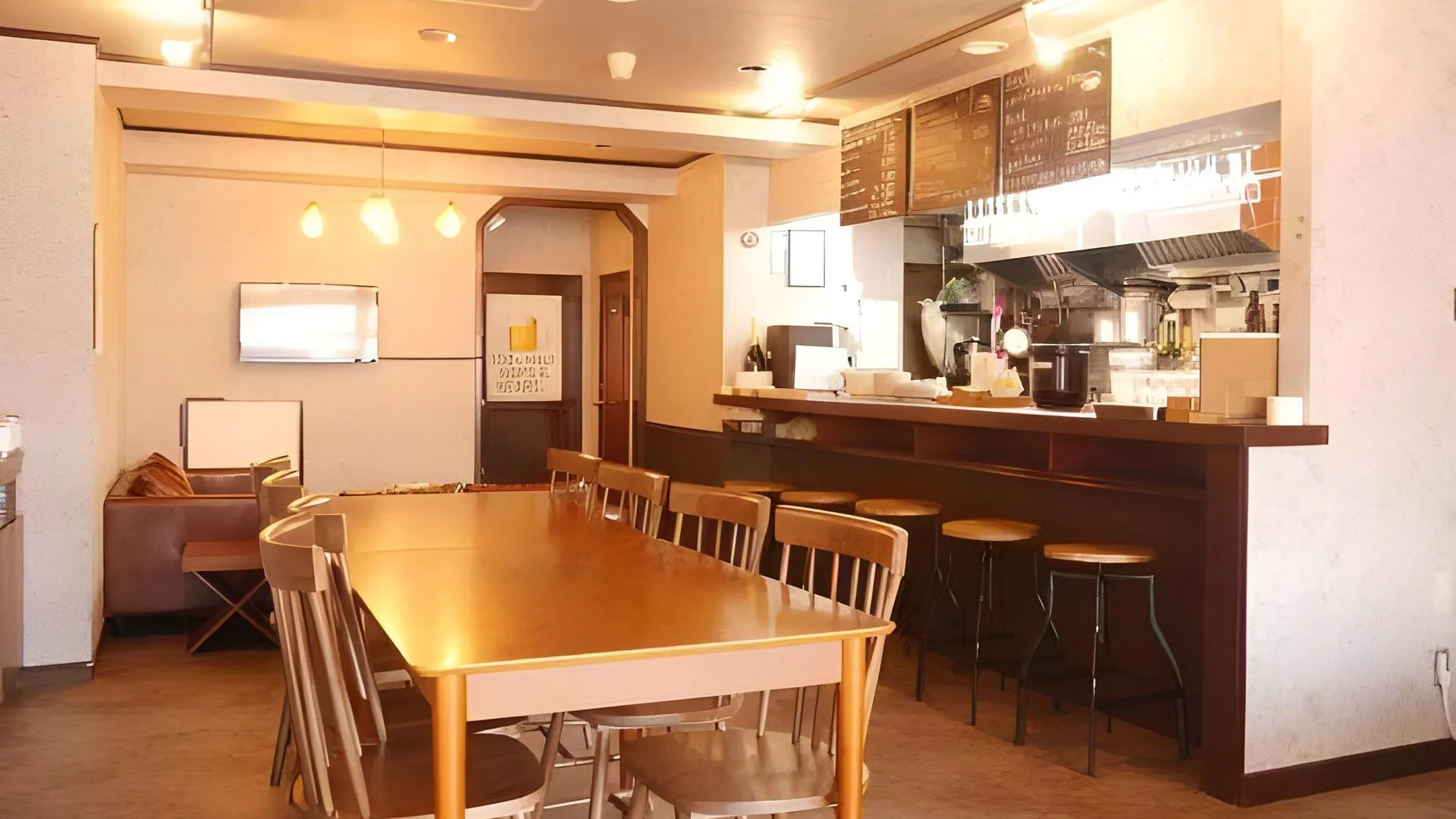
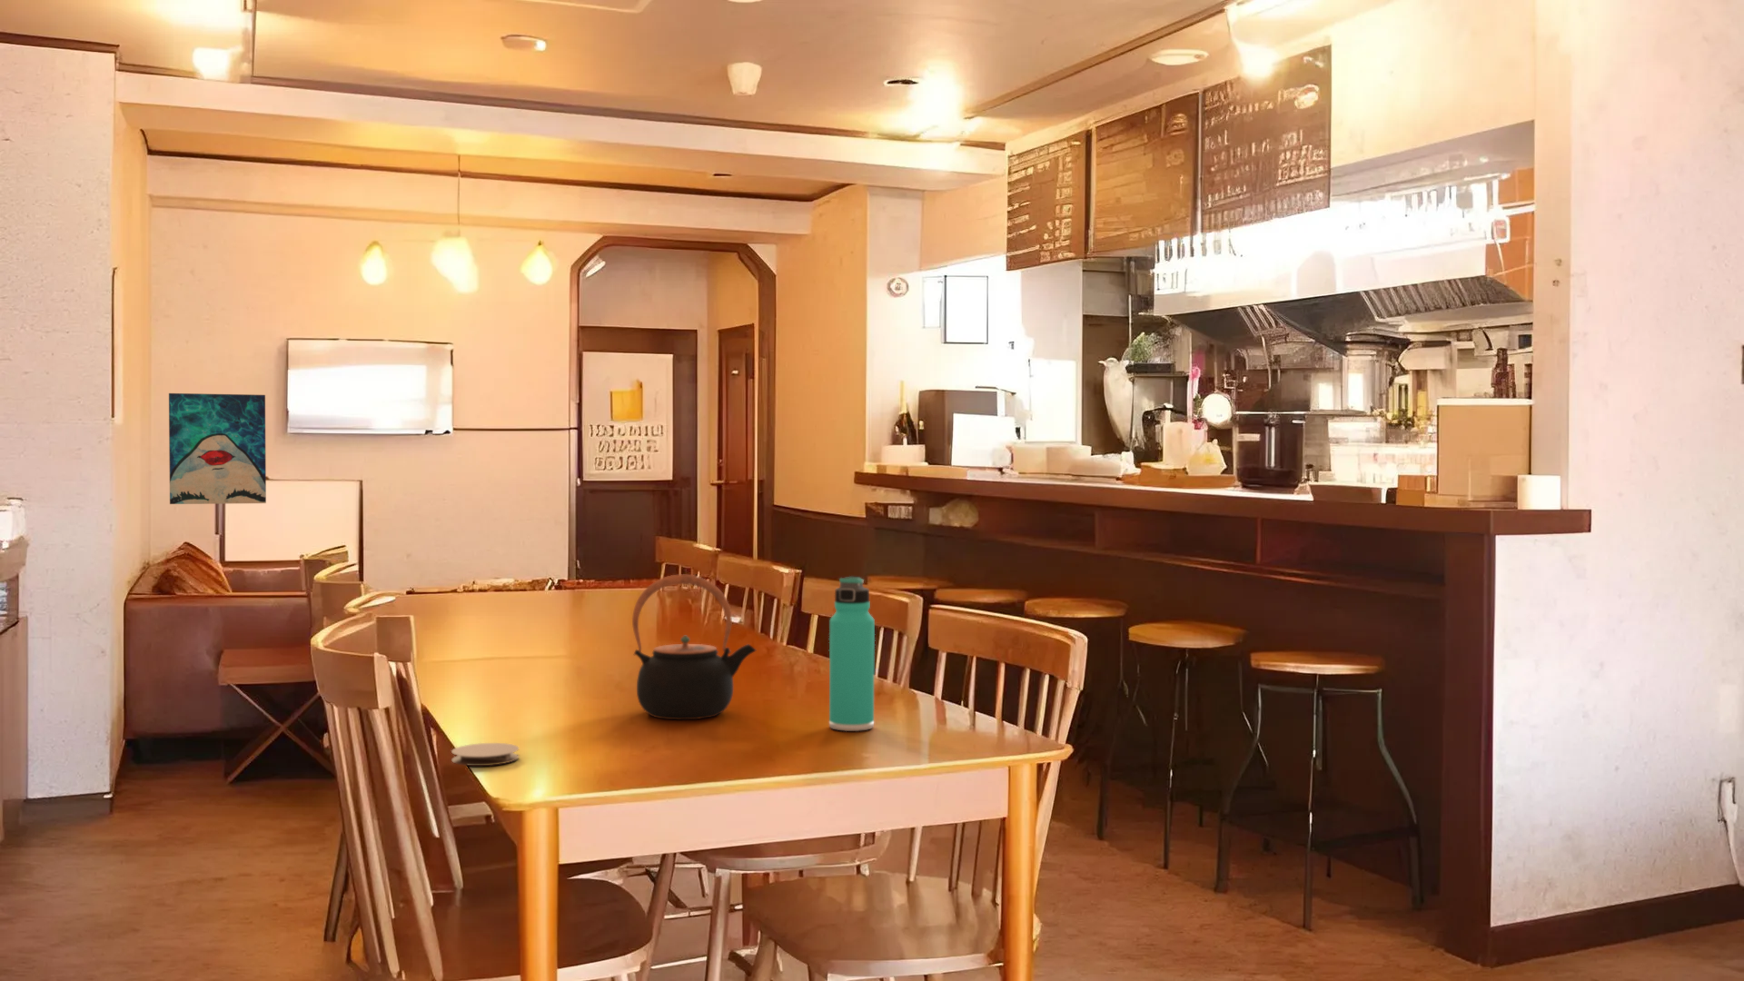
+ teapot [631,574,757,720]
+ coaster [450,743,520,767]
+ thermos bottle [829,575,876,732]
+ wall art [168,393,267,505]
